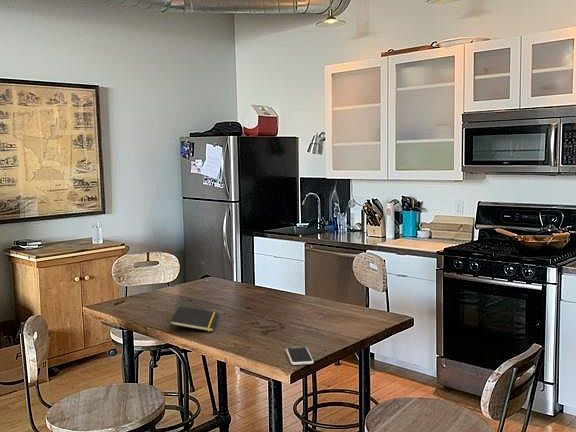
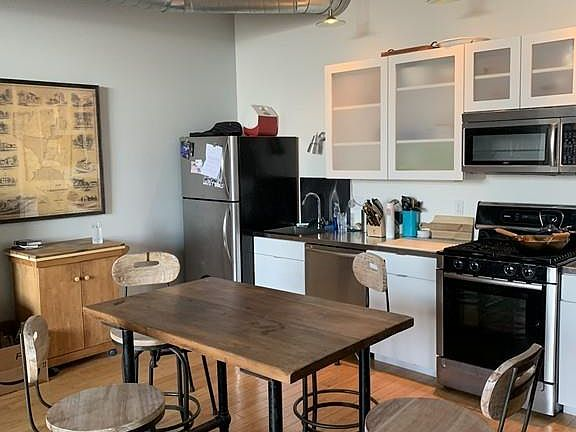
- smartphone [285,346,315,366]
- notepad [168,305,220,334]
